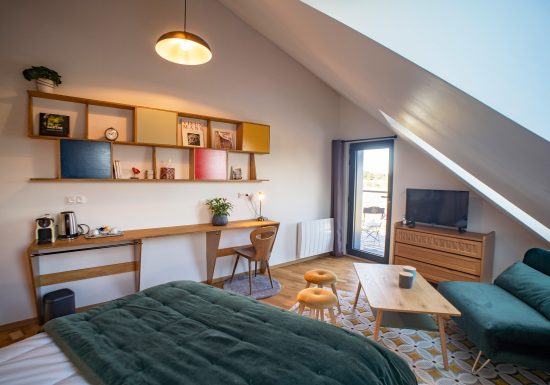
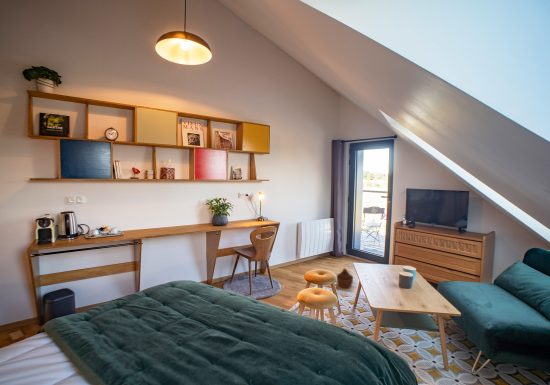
+ woven basket [336,267,354,289]
